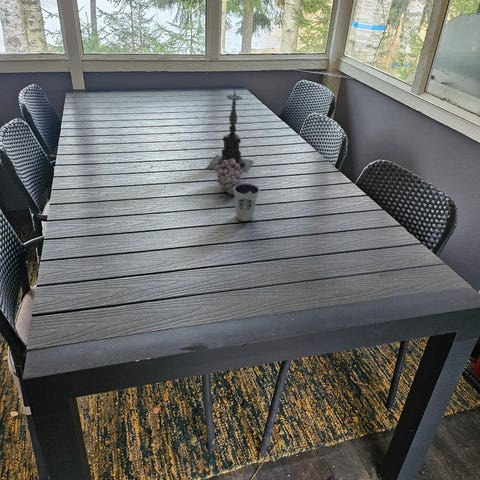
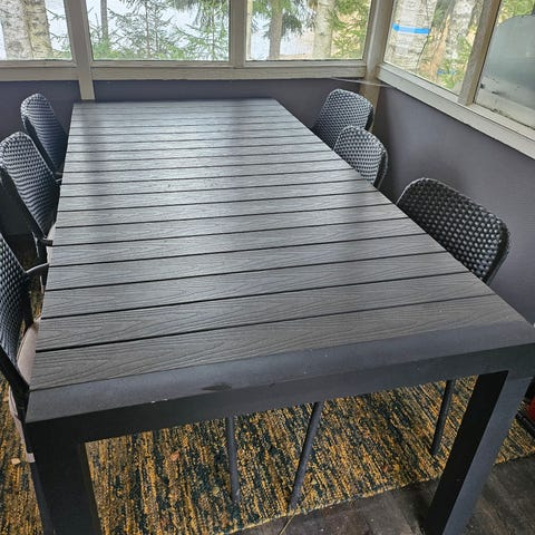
- dixie cup [234,182,260,222]
- candle holder [205,88,254,174]
- fruit [215,159,243,196]
